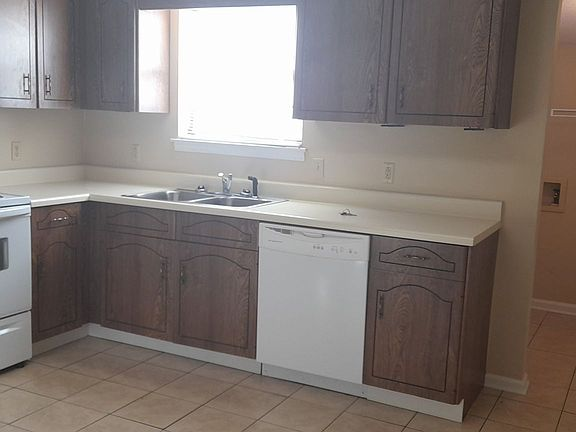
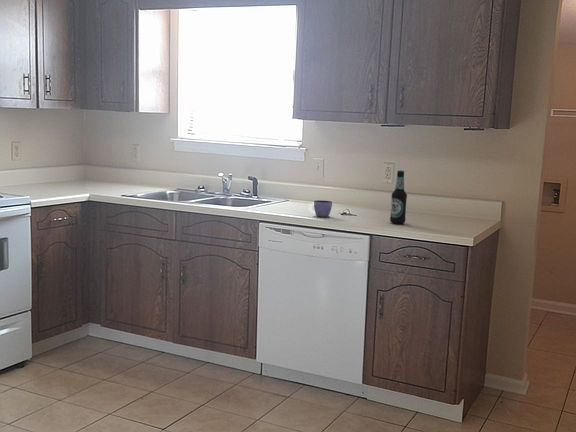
+ bottle [389,169,408,225]
+ cup [307,199,333,218]
